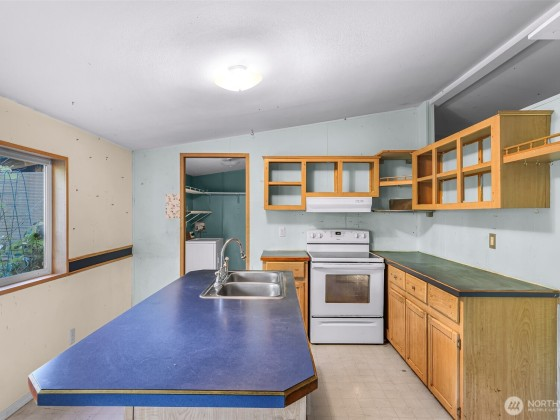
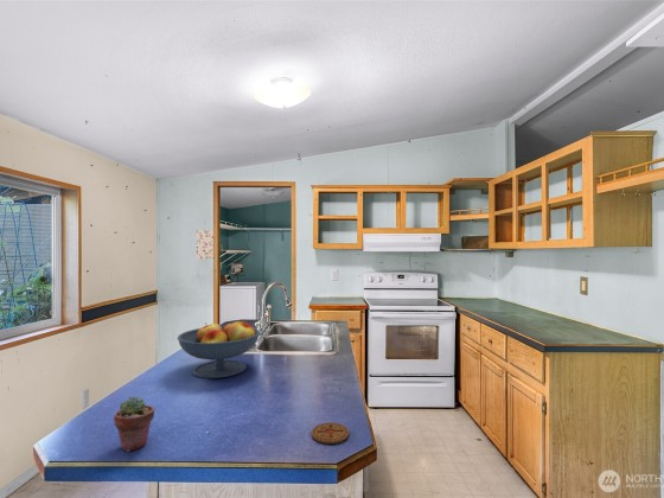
+ coaster [311,422,350,445]
+ fruit bowl [177,320,261,379]
+ potted succulent [113,396,155,453]
